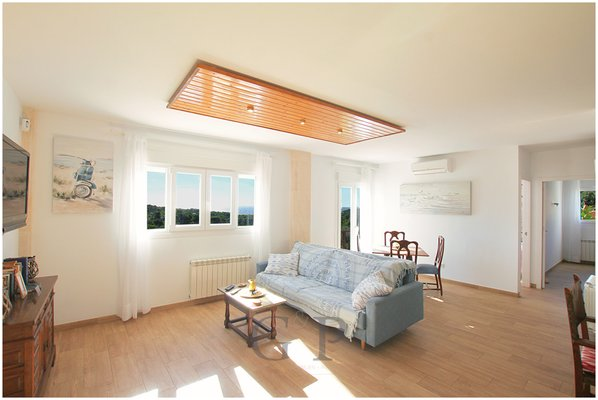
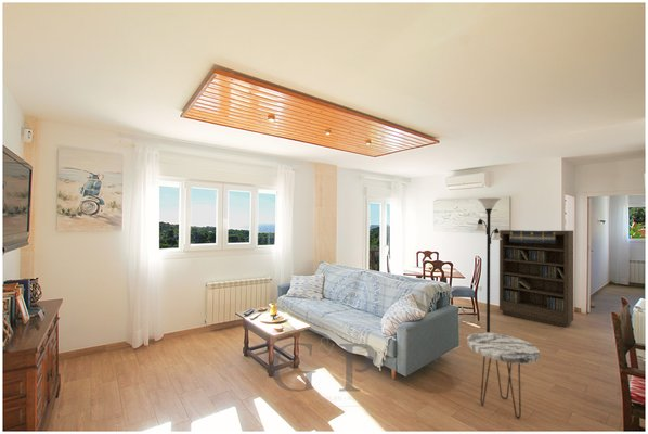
+ floor lamp [475,196,502,333]
+ bookcase [498,229,574,329]
+ side table [466,332,541,420]
